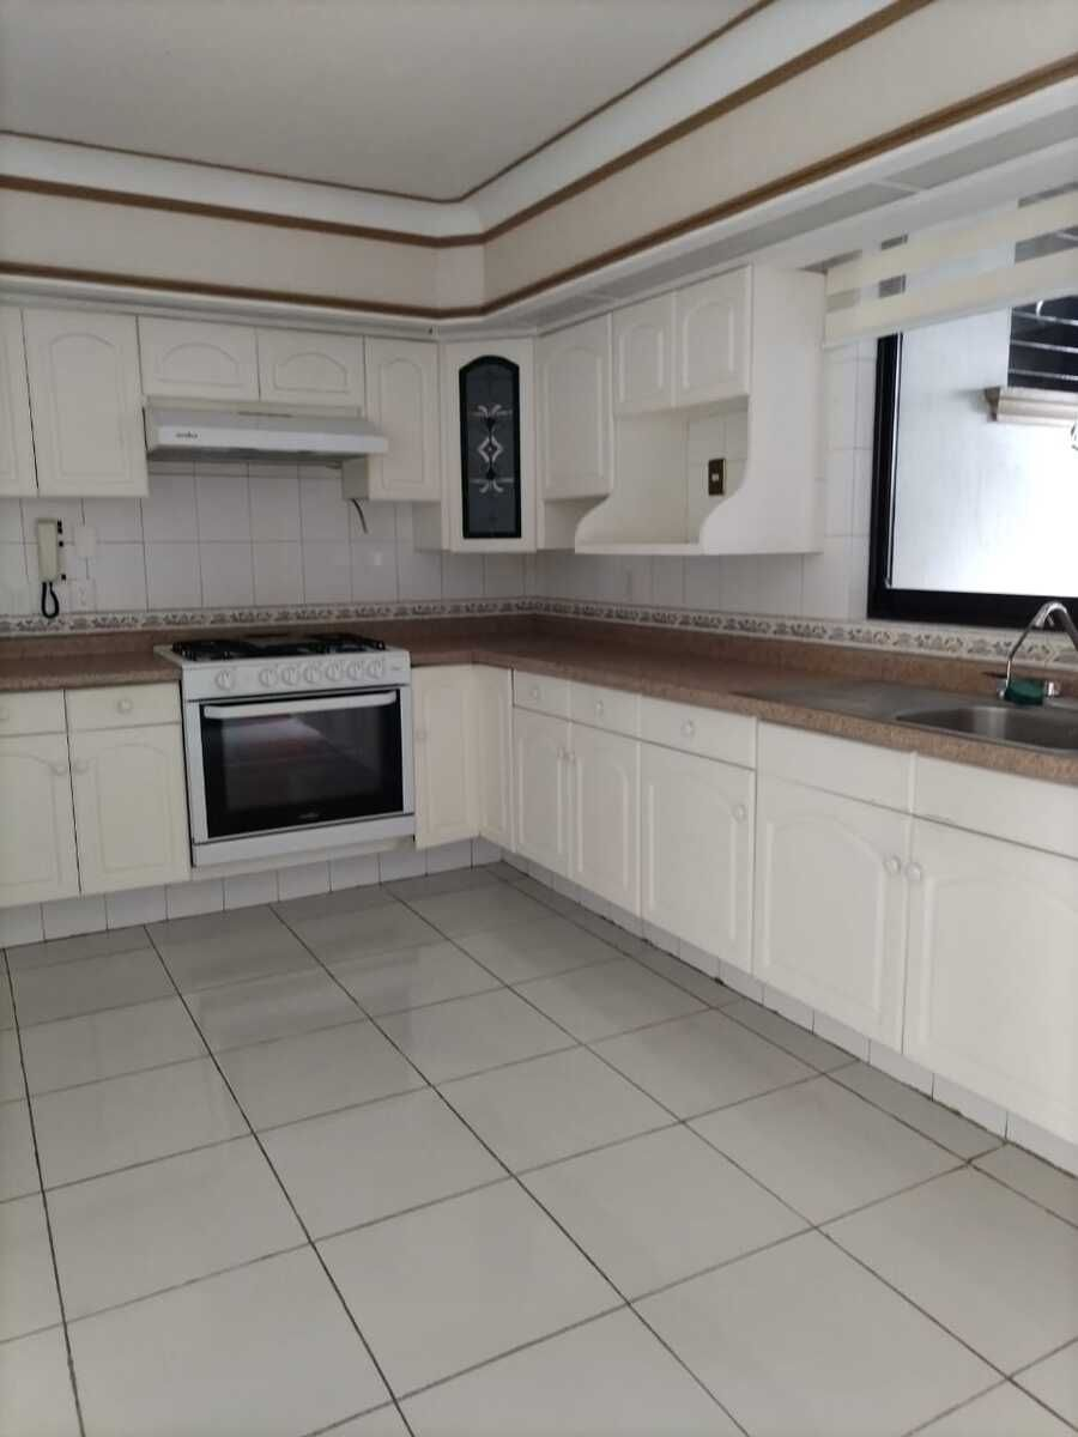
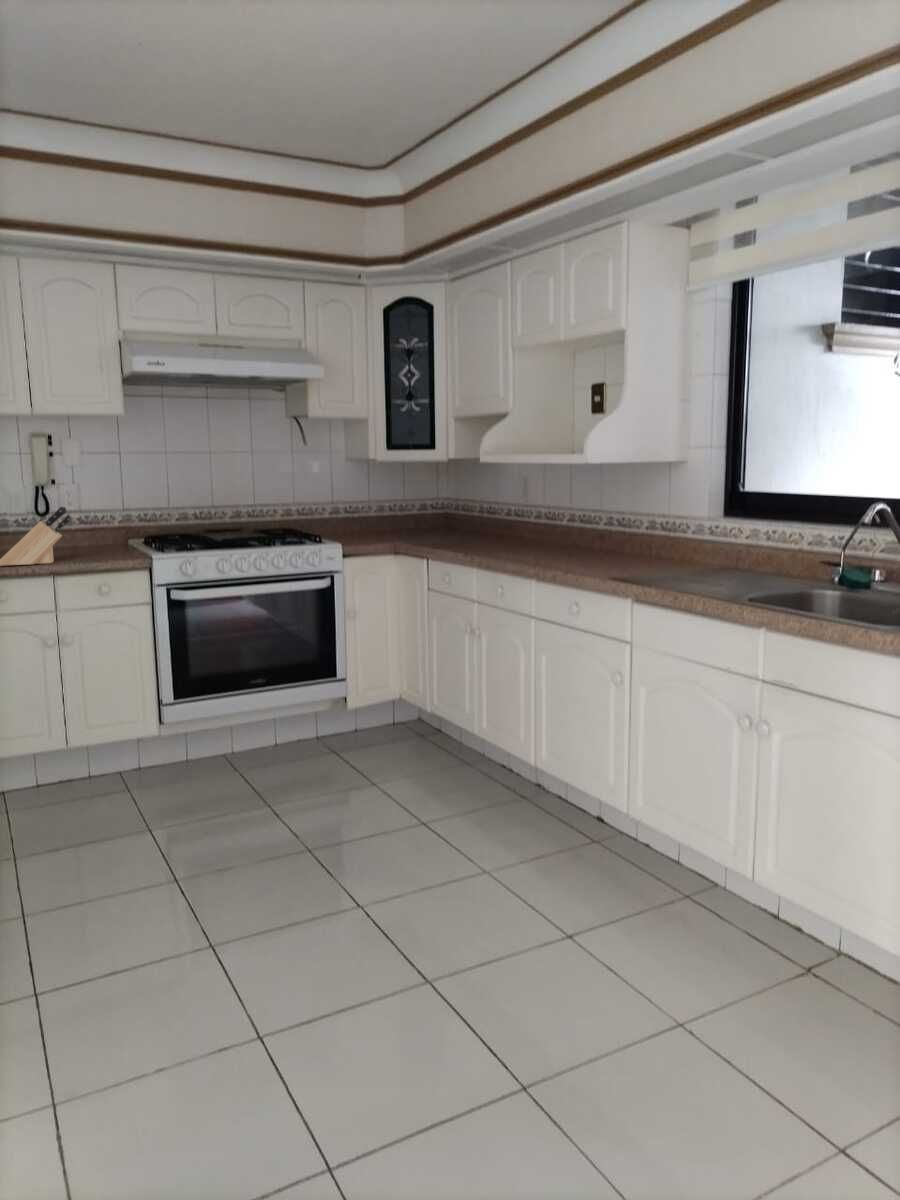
+ knife block [0,506,72,567]
